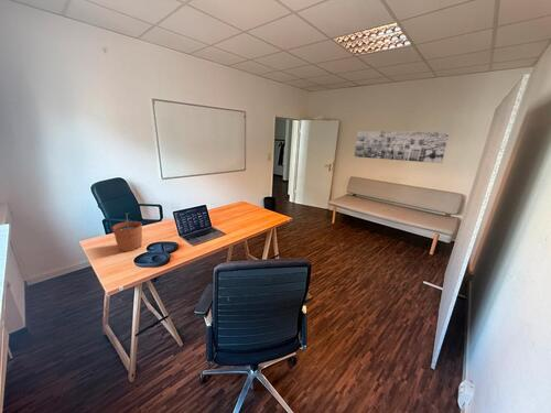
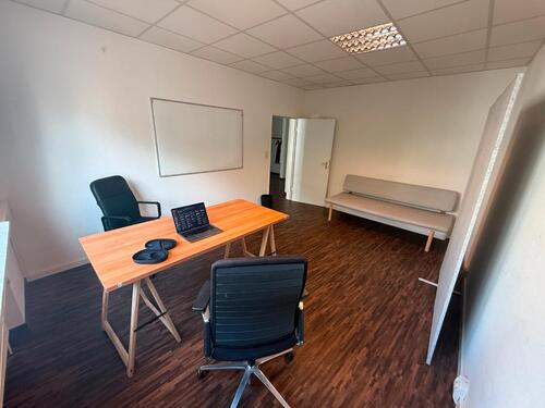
- plant pot [111,214,143,252]
- wall art [353,130,451,164]
